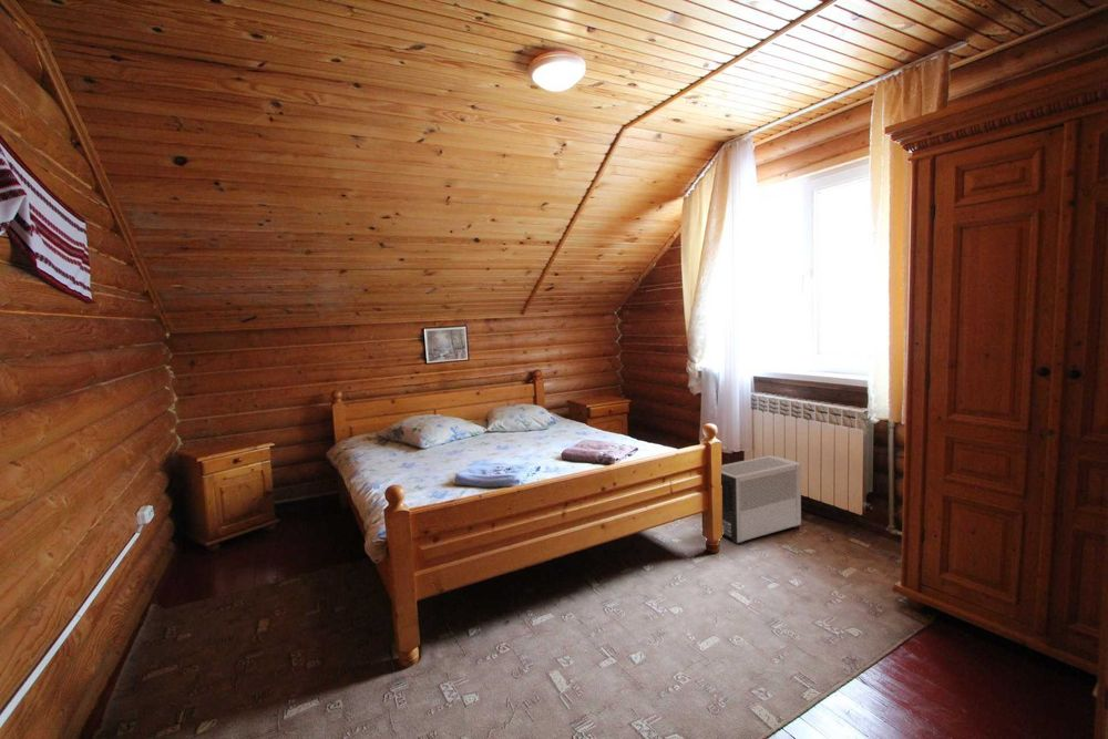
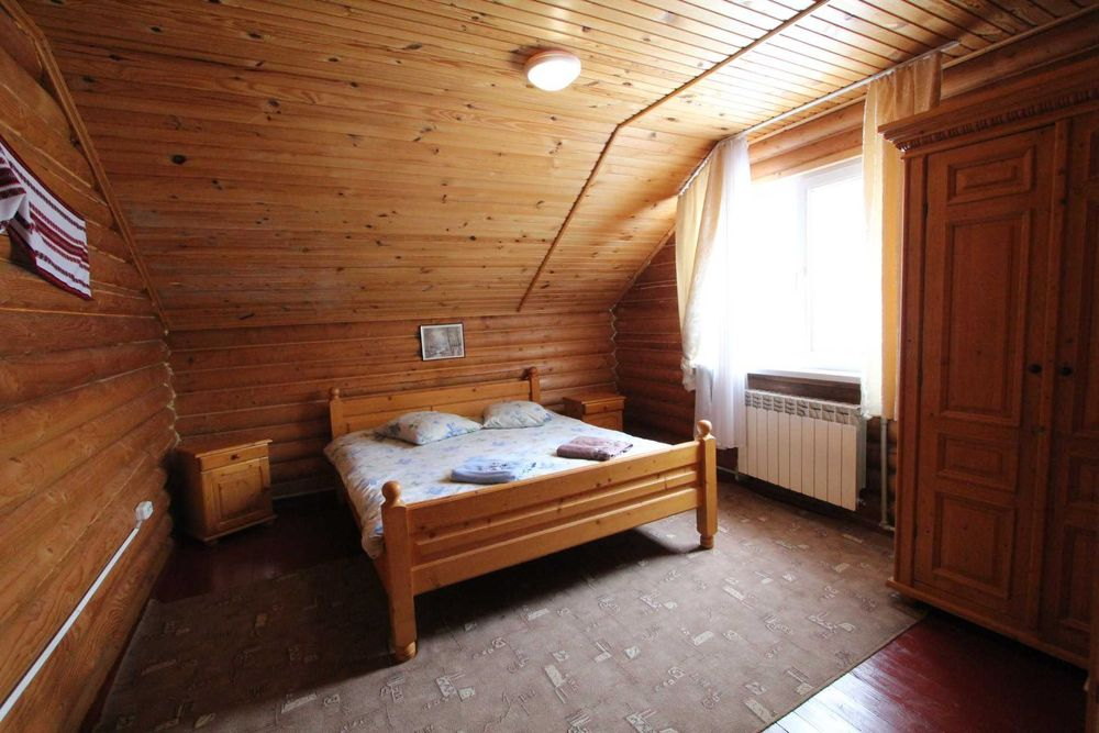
- air purifier [720,454,802,545]
